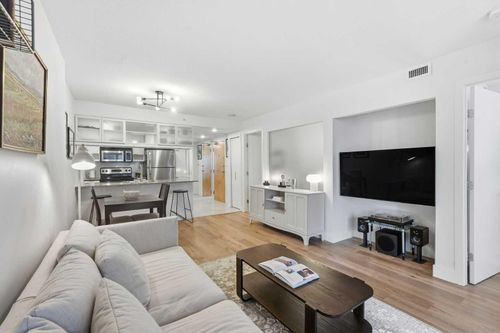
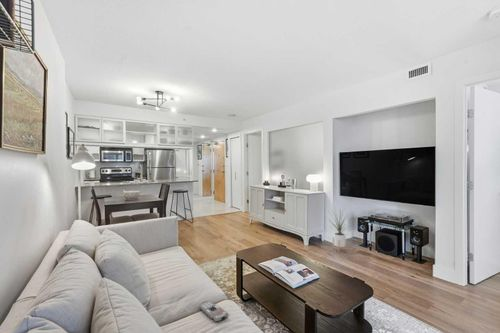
+ house plant [328,208,352,254]
+ remote control [198,300,229,323]
